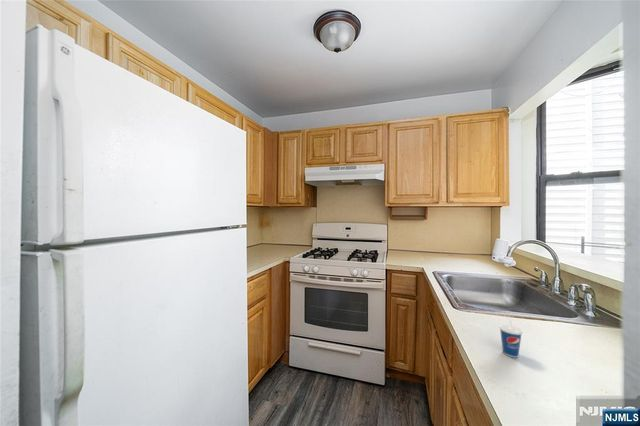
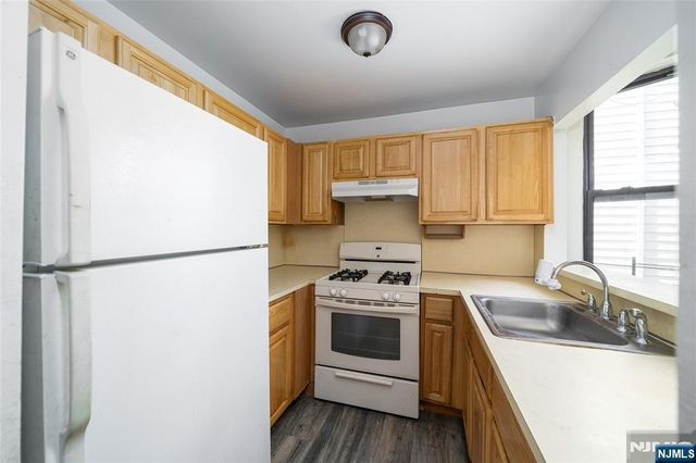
- cup [498,312,524,358]
